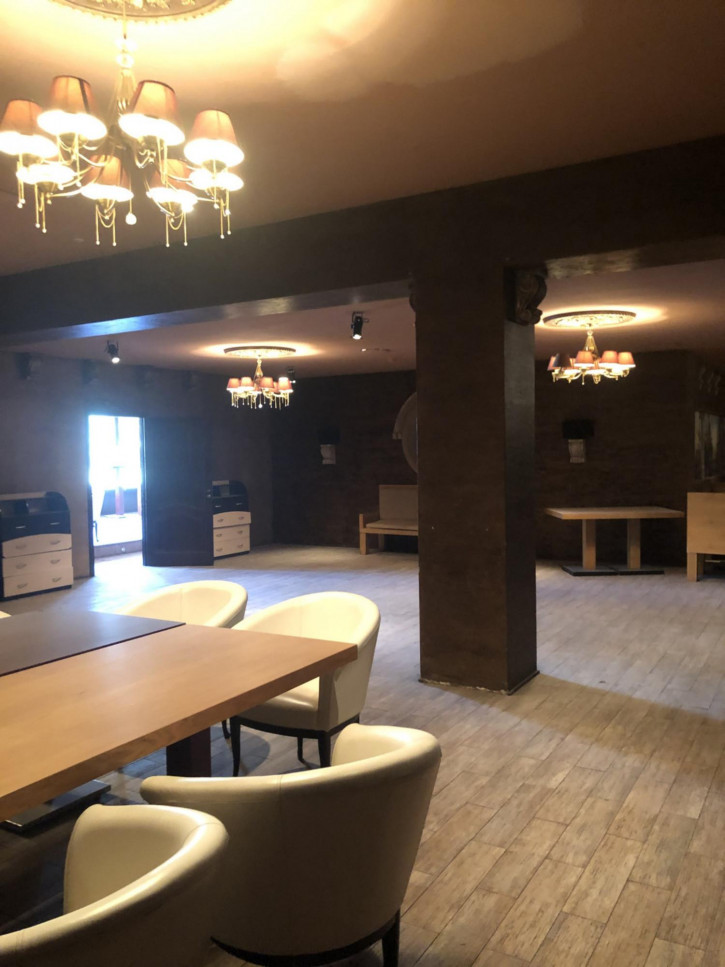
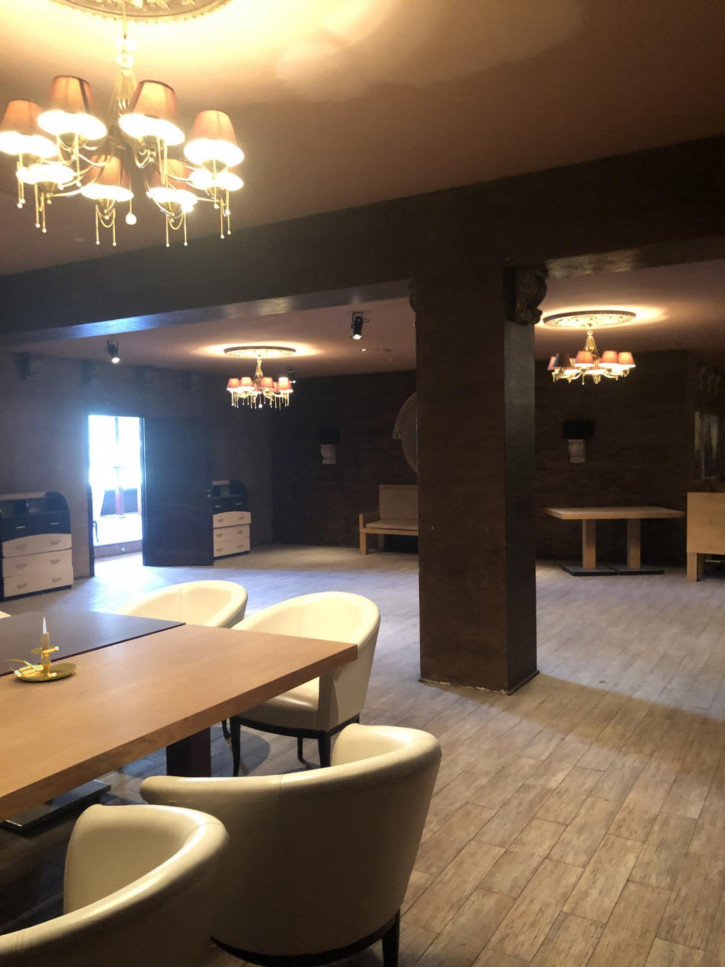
+ candle holder [3,616,78,683]
